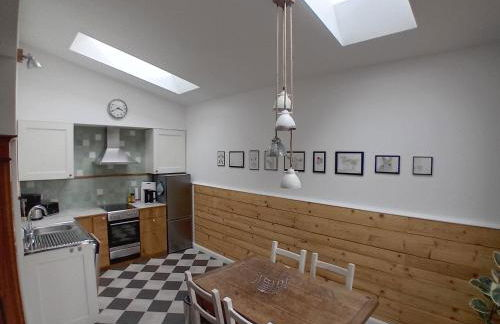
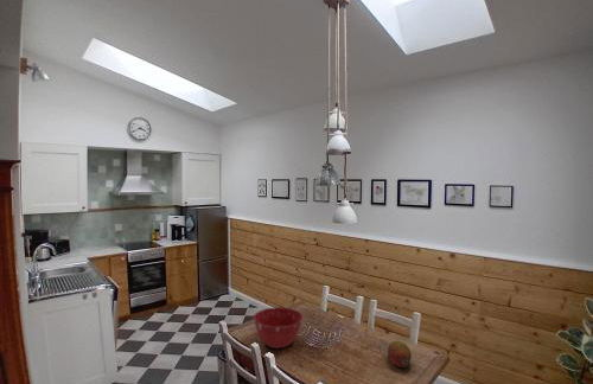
+ fruit [387,340,413,369]
+ mixing bowl [253,306,304,350]
